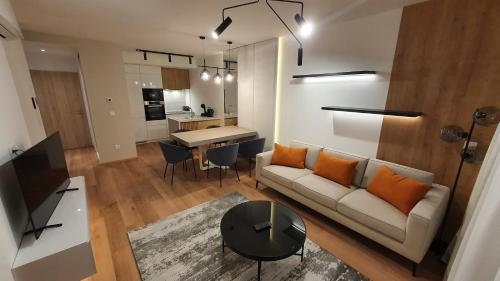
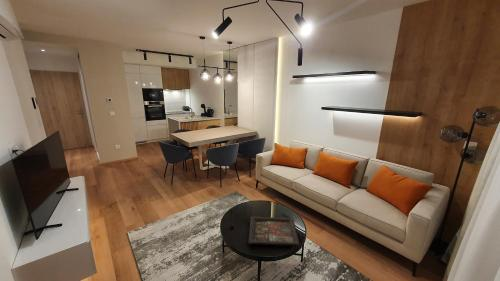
+ decorative tray [247,216,300,247]
